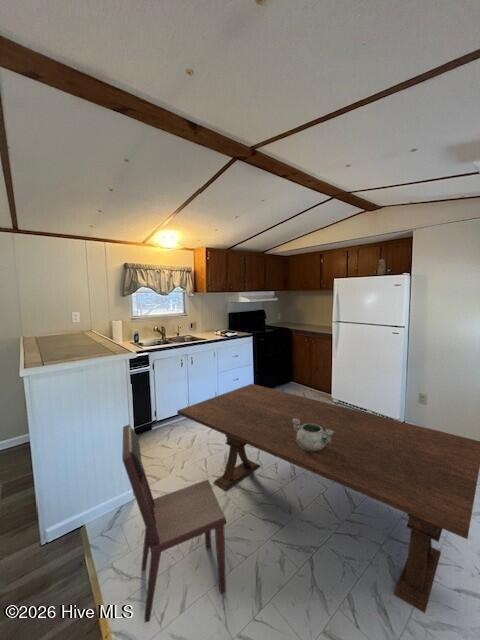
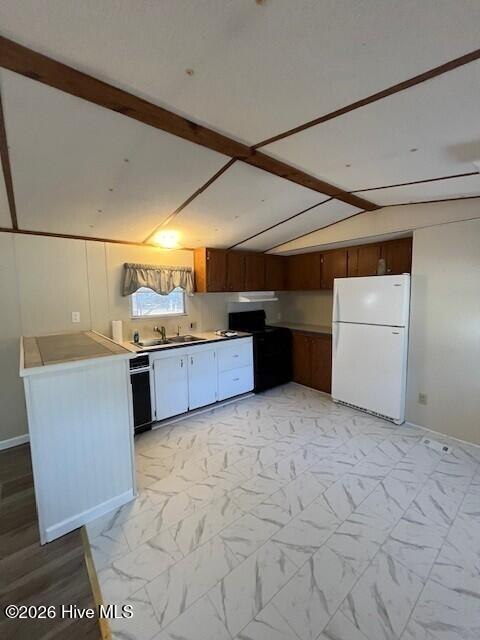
- decorative bowl [292,419,334,451]
- dining table [176,383,480,614]
- dining chair [121,423,227,623]
